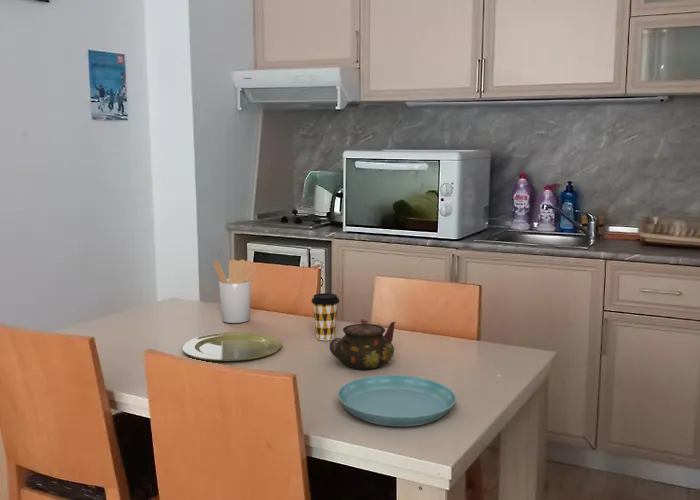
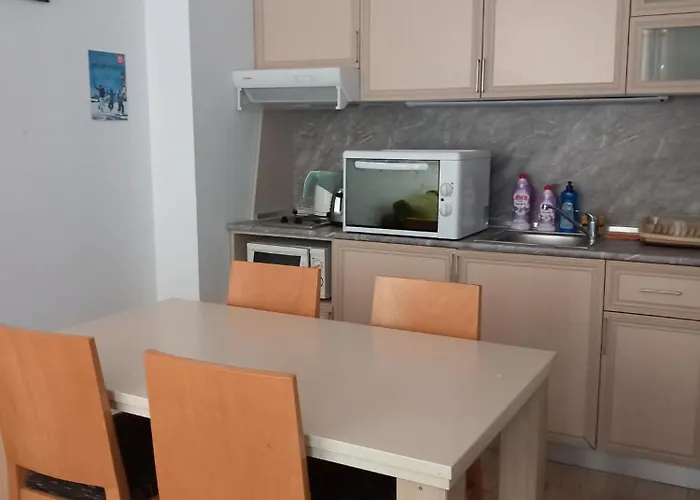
- saucer [337,374,457,428]
- plate [181,331,283,362]
- coffee cup [310,292,340,342]
- teapot [329,318,396,370]
- utensil holder [214,259,259,324]
